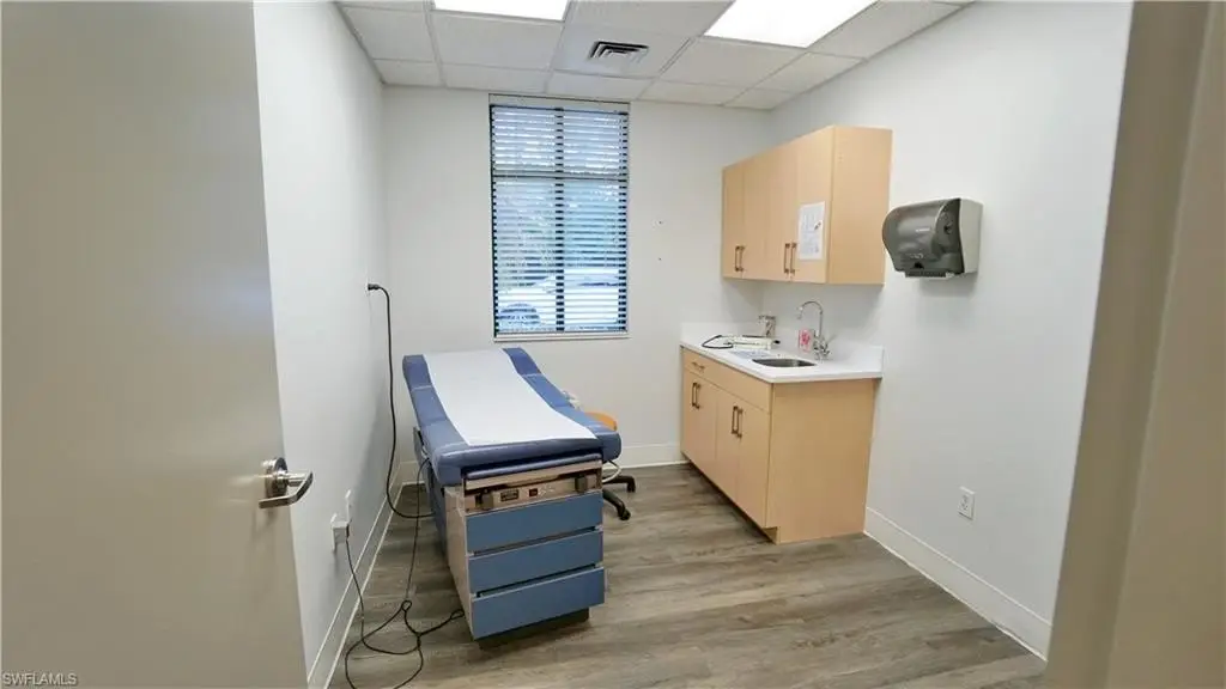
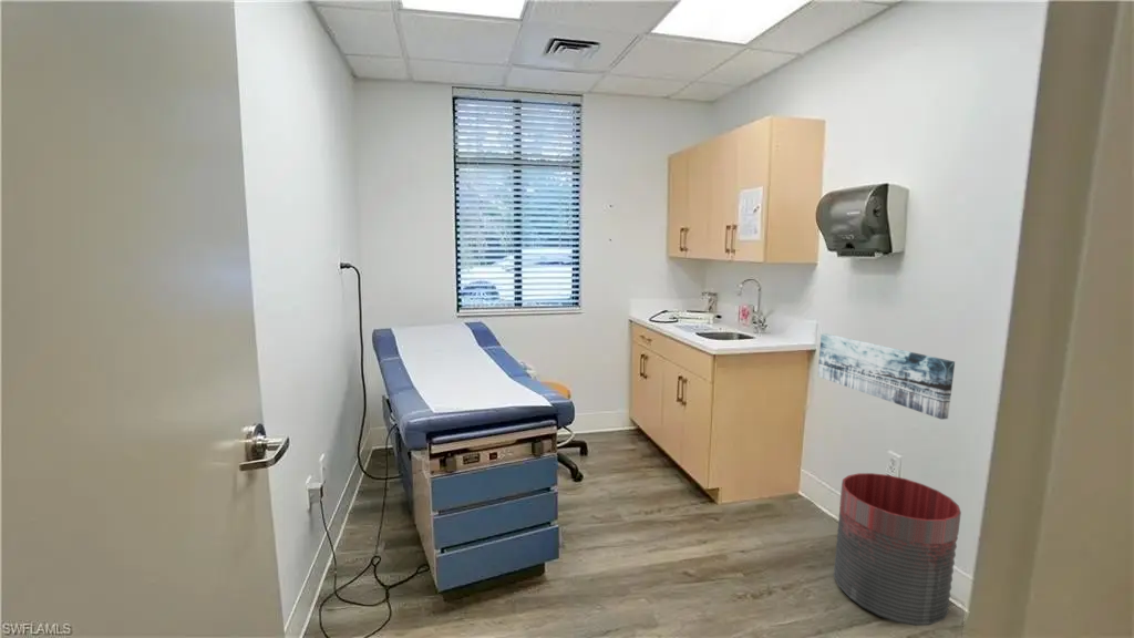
+ trash can [833,472,962,627]
+ wall art [816,332,956,420]
